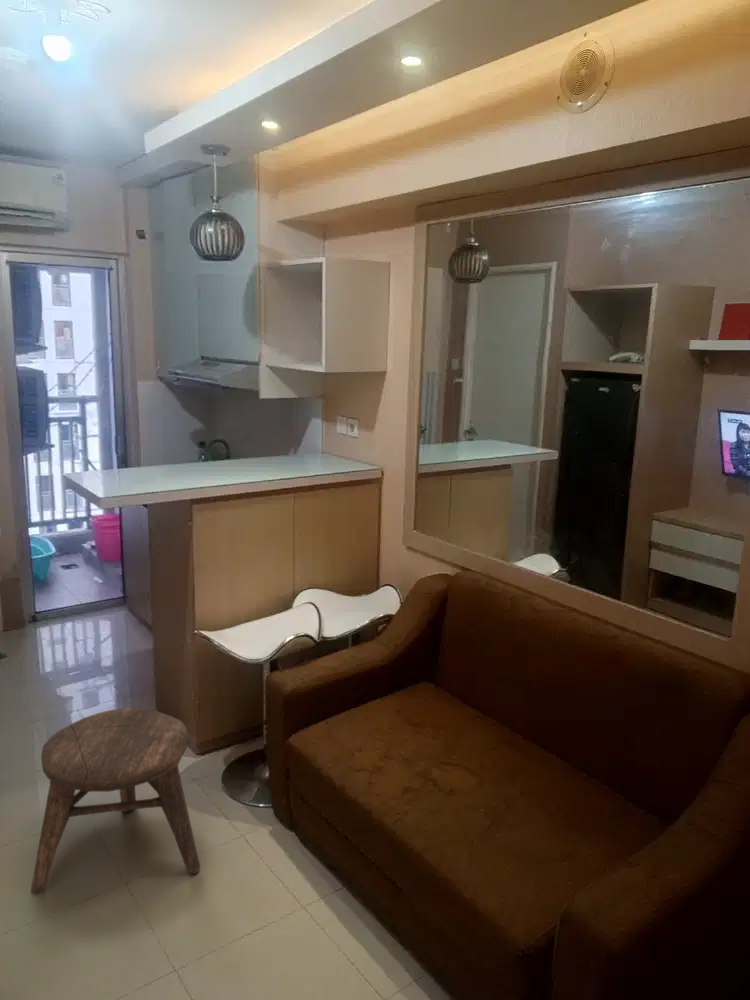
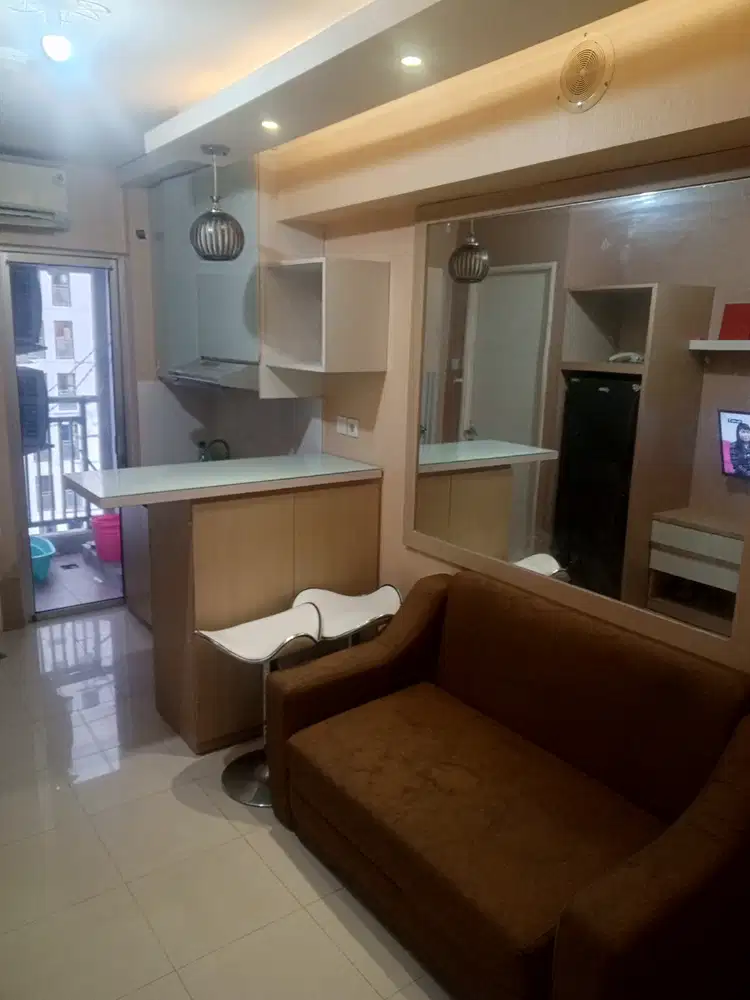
- stool [30,707,201,896]
